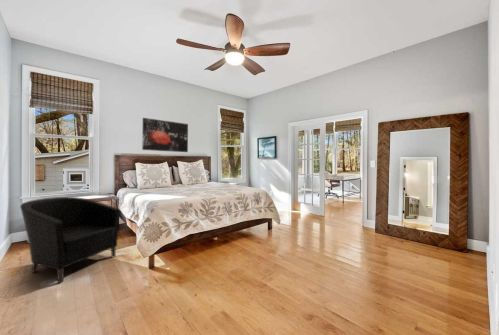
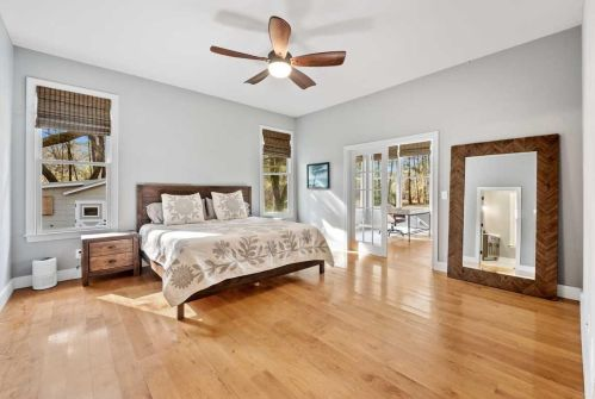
- wall art [141,117,189,153]
- armchair [19,196,121,284]
